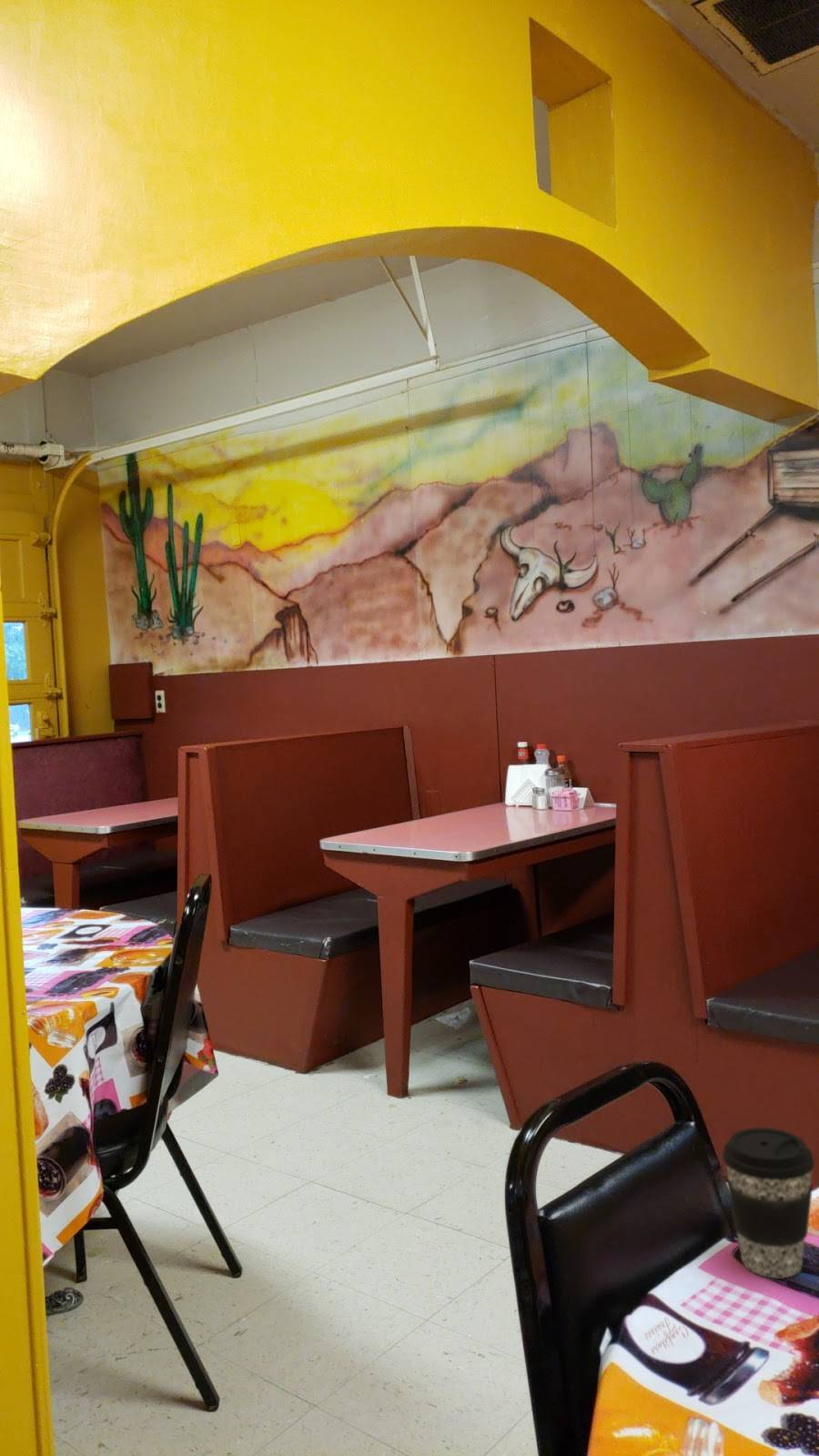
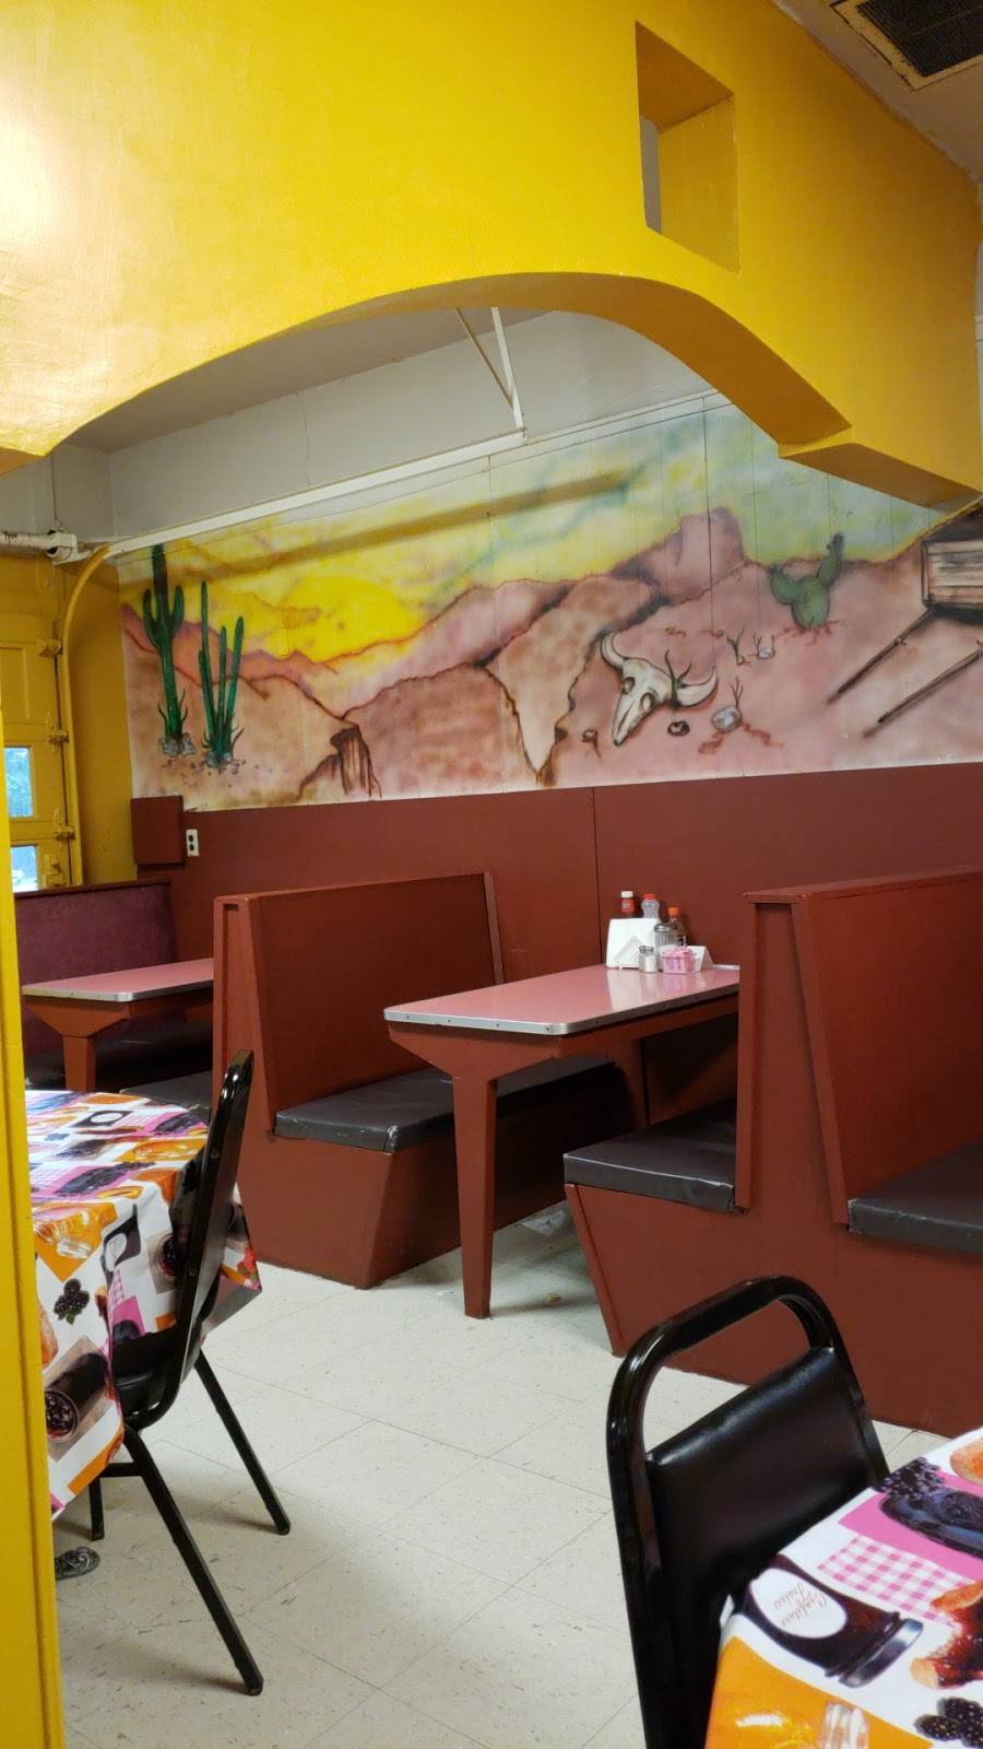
- coffee cup [722,1127,815,1279]
